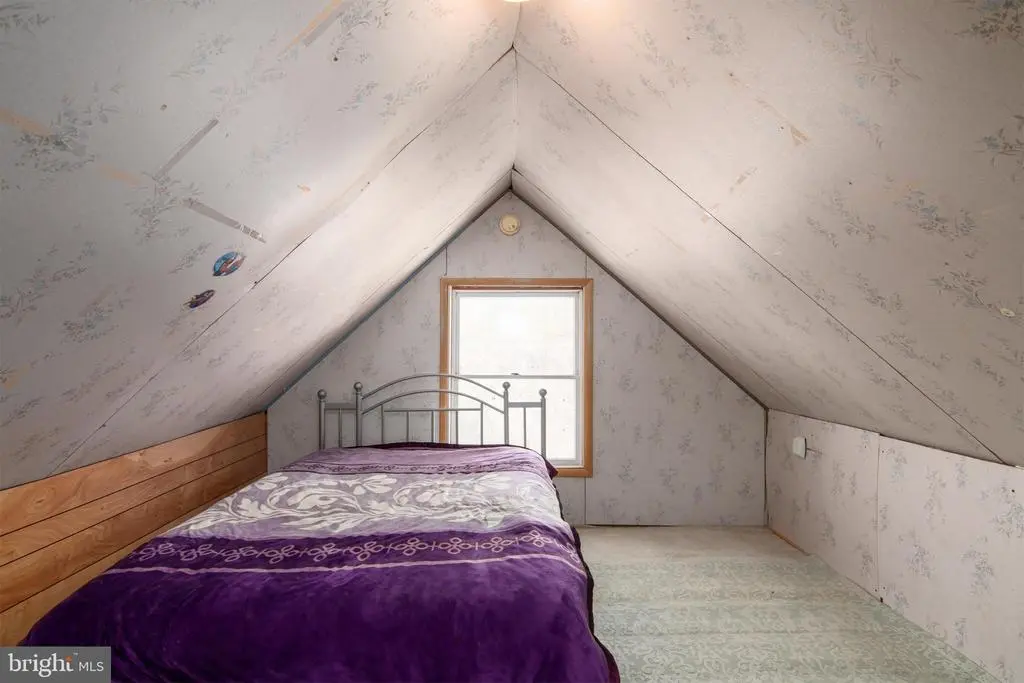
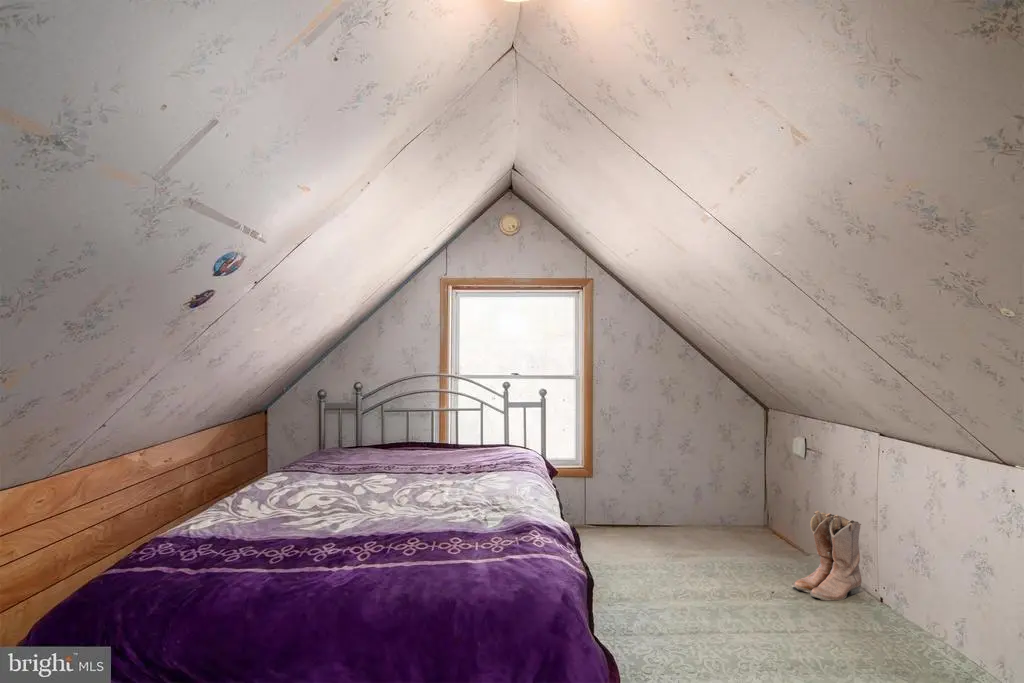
+ boots [791,509,862,602]
